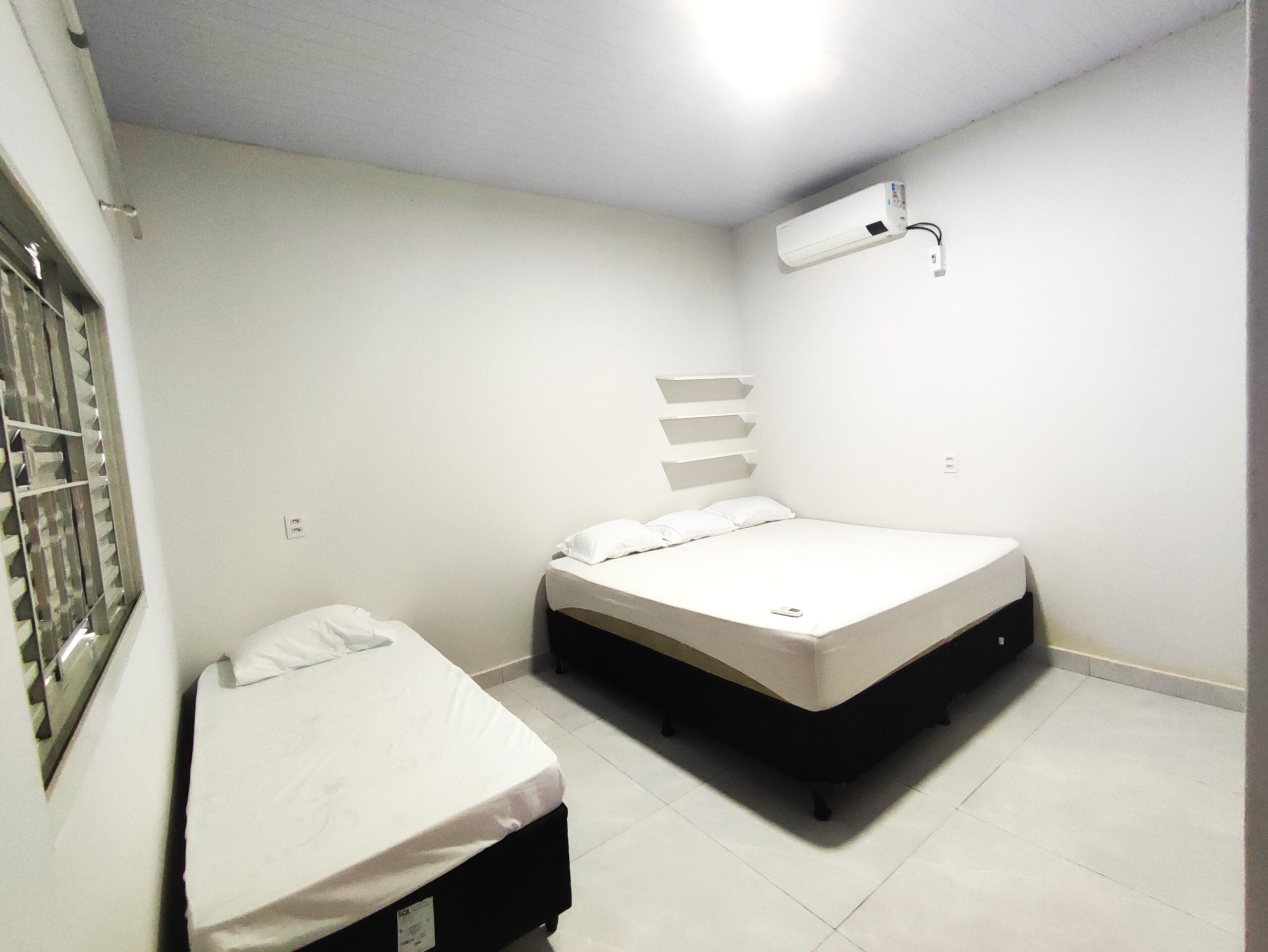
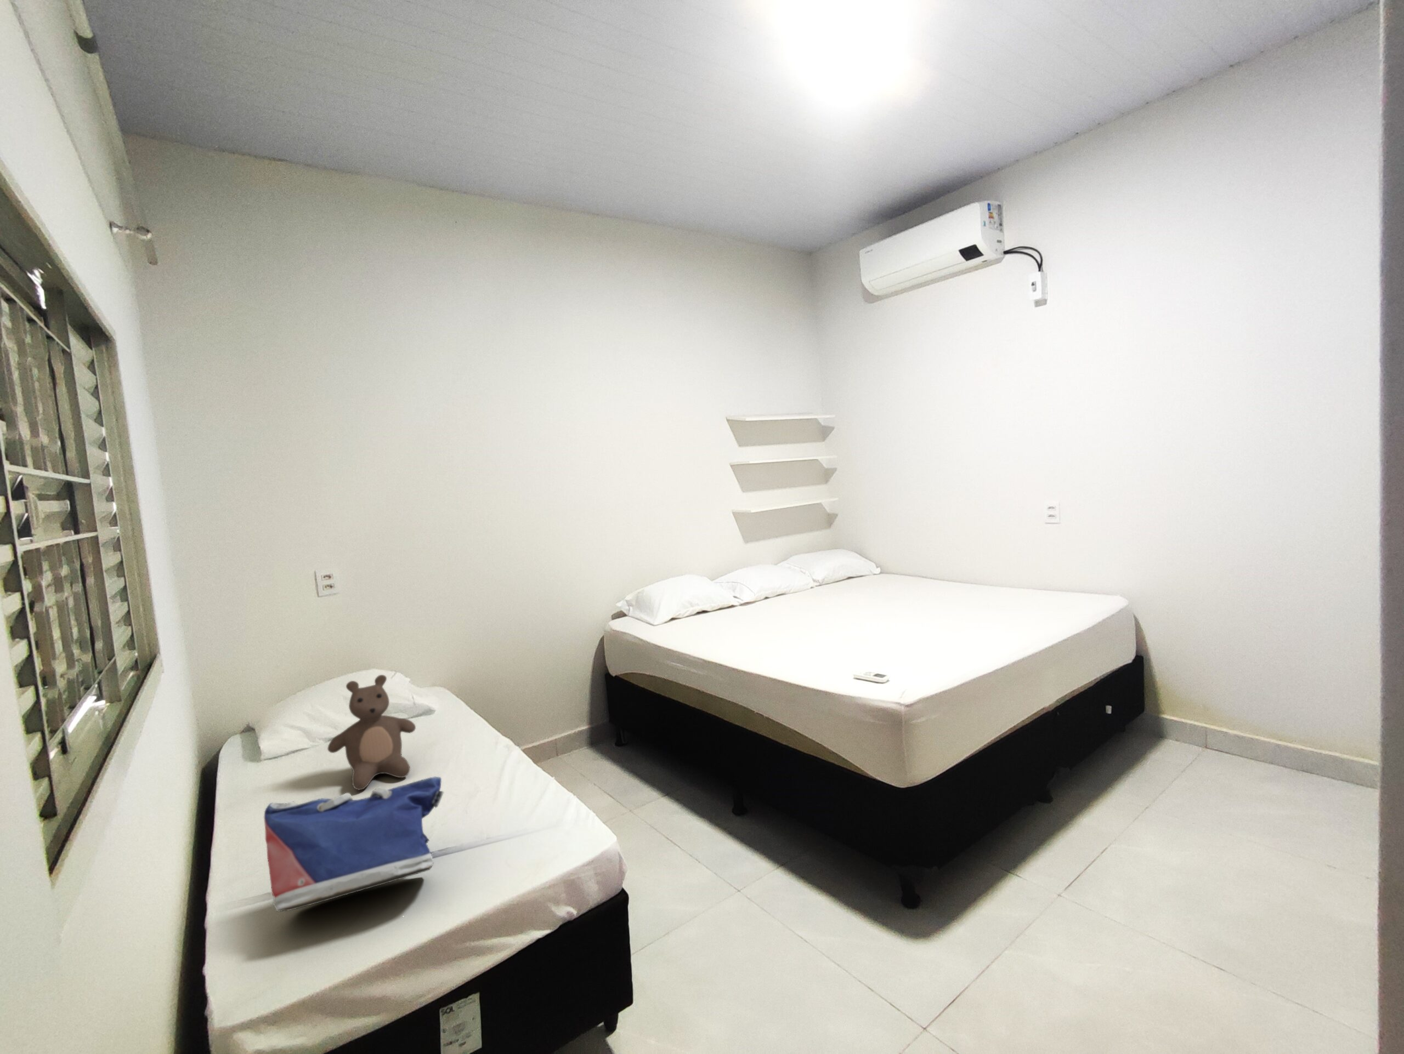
+ tote bag [264,776,445,912]
+ teddy bear [327,674,416,790]
